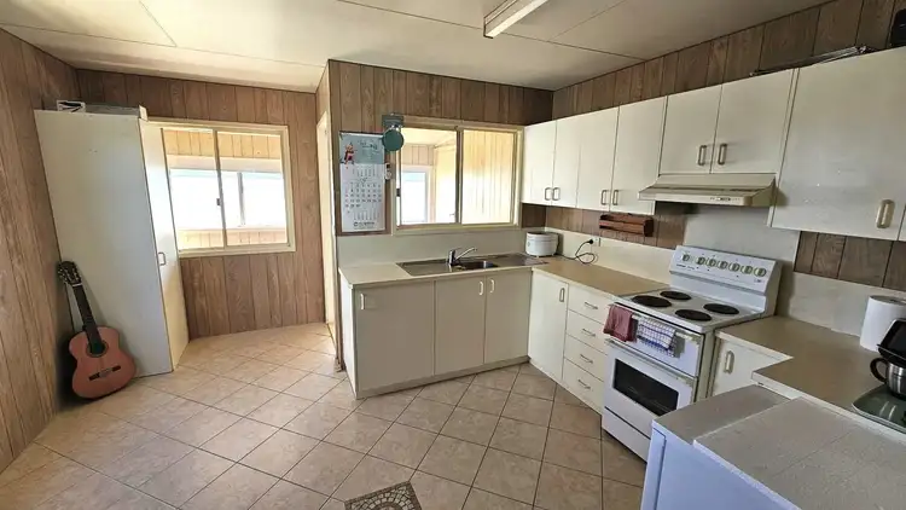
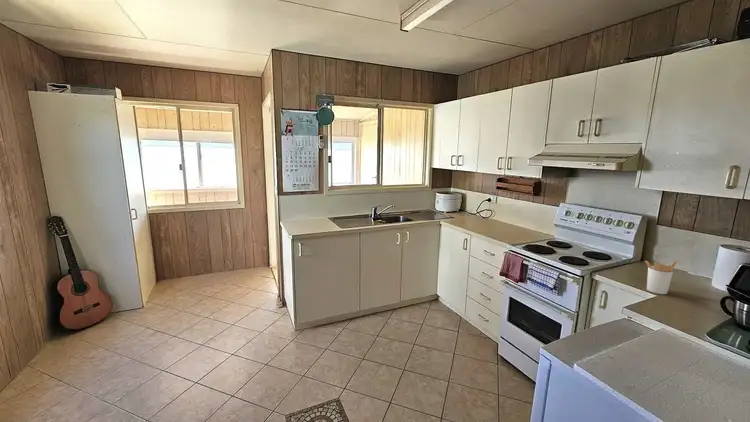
+ utensil holder [644,260,678,295]
